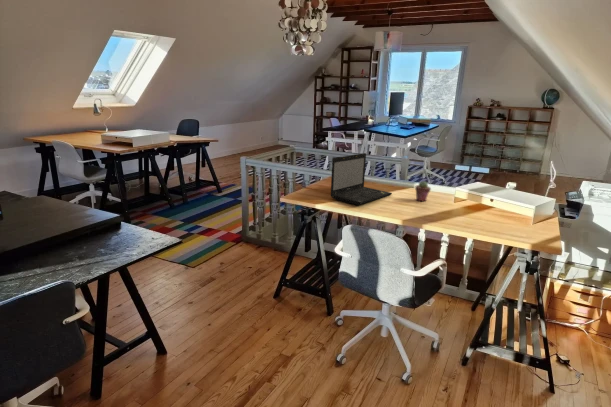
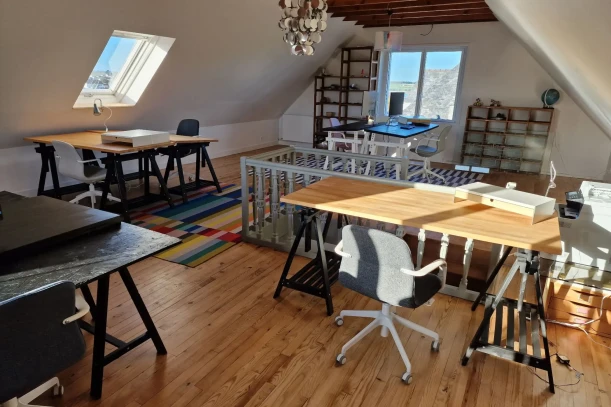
- laptop [330,152,393,206]
- potted succulent [414,180,432,202]
